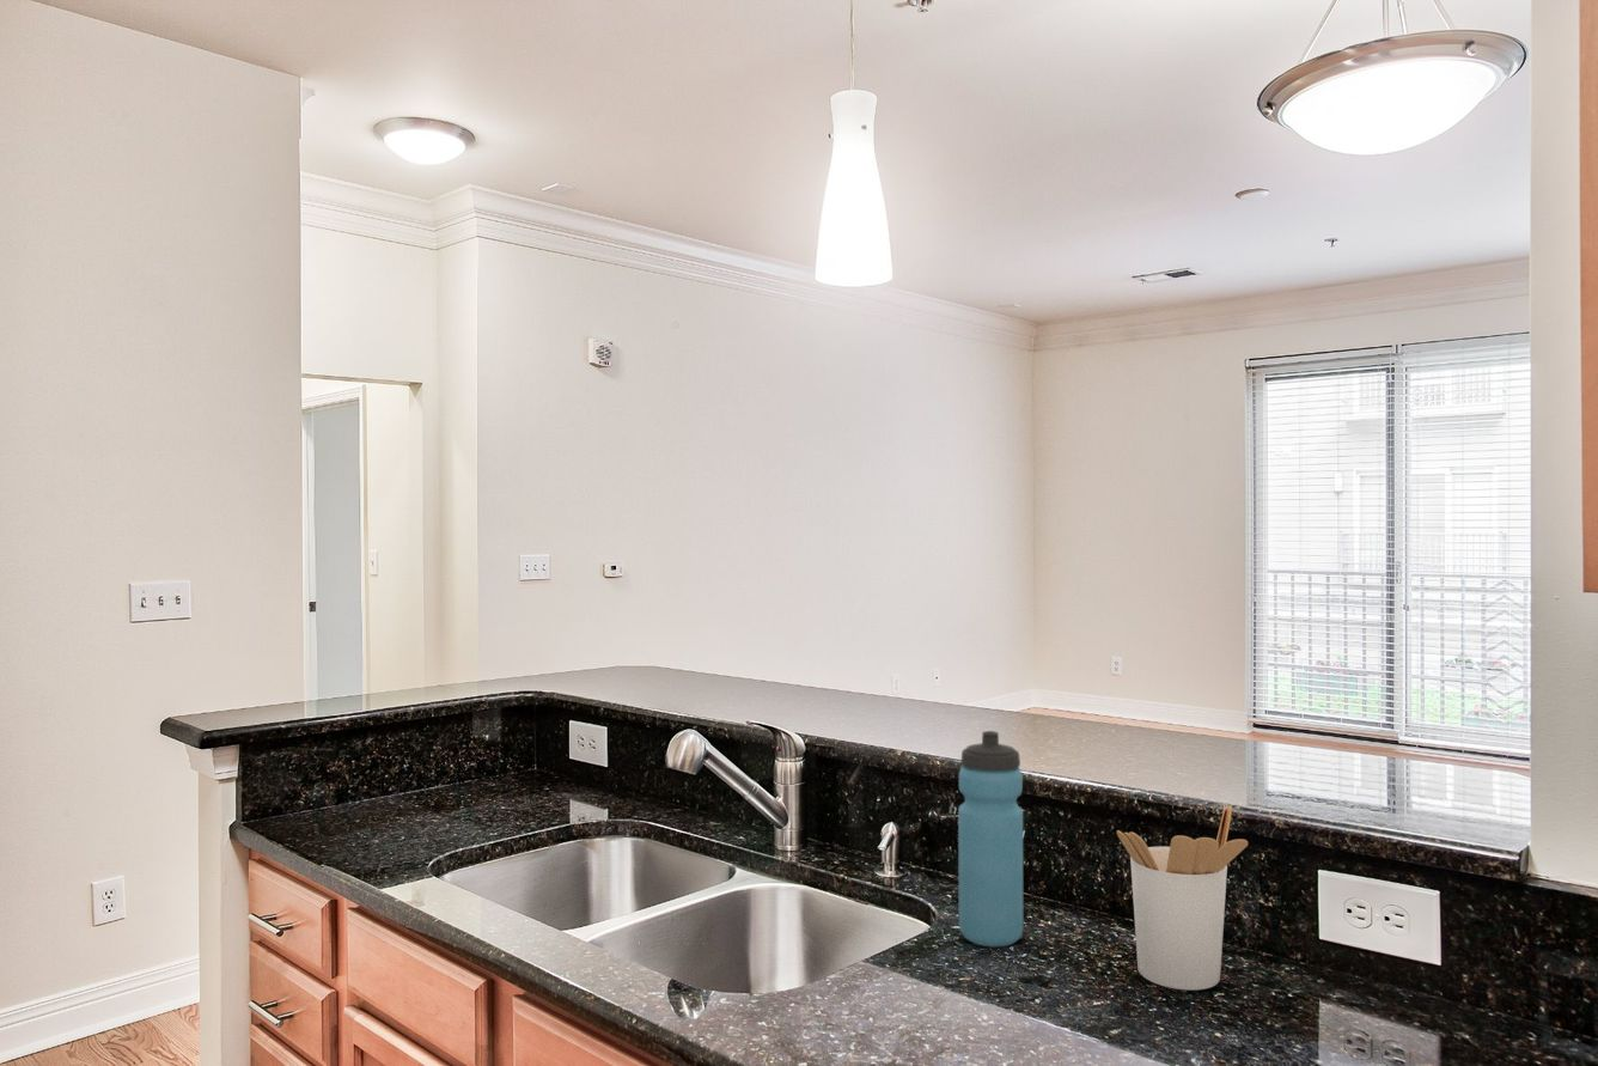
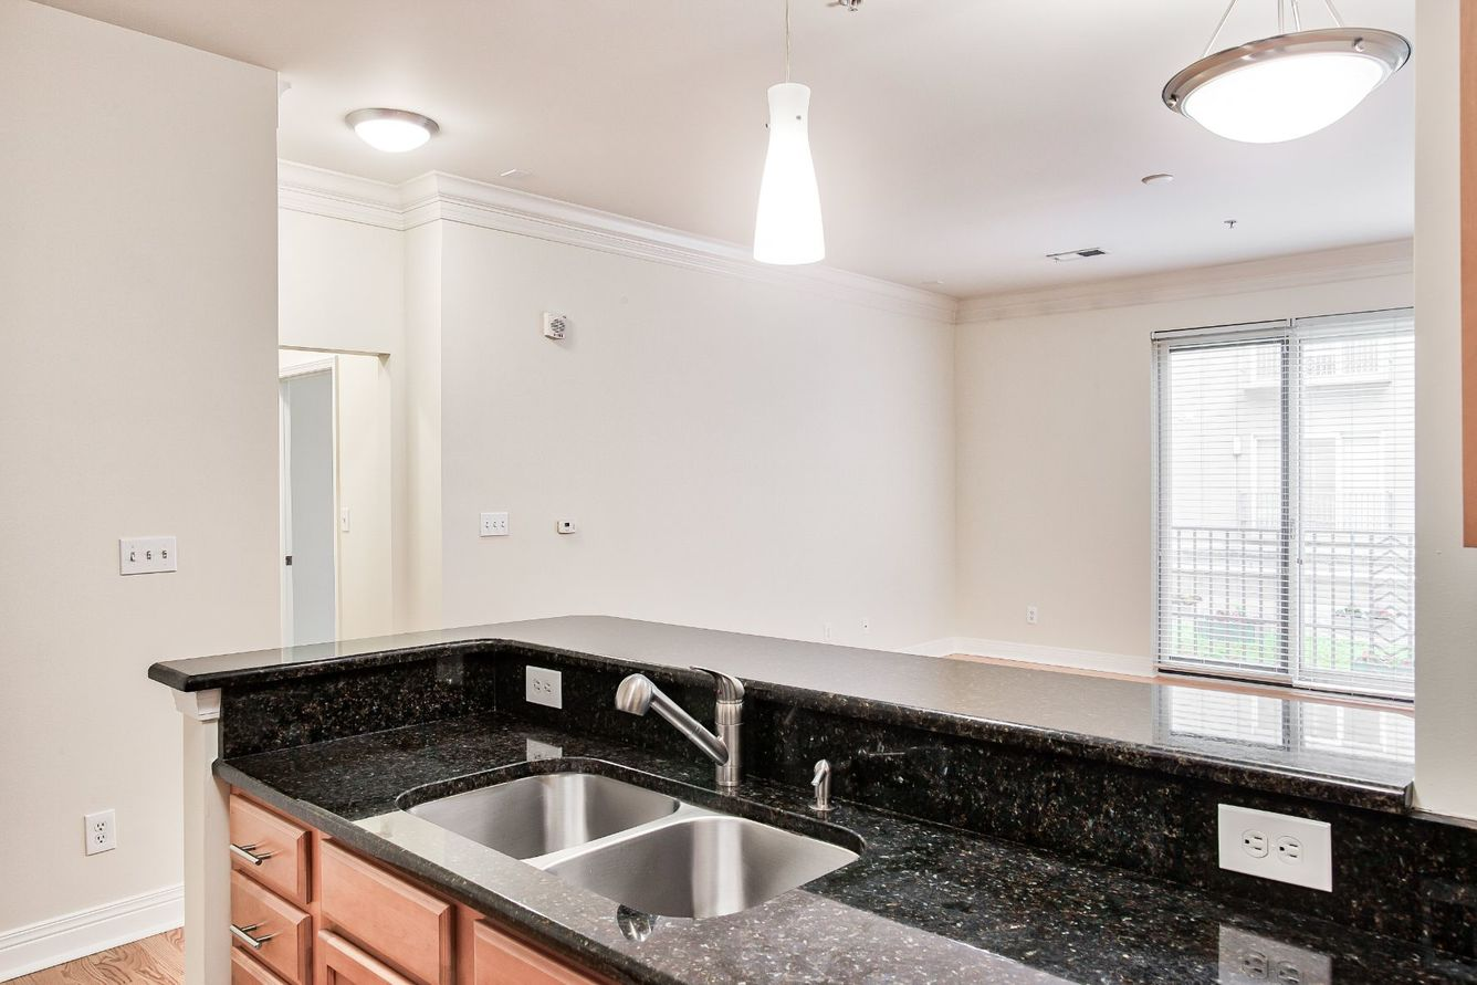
- utensil holder [1116,804,1249,992]
- water bottle [957,730,1024,948]
